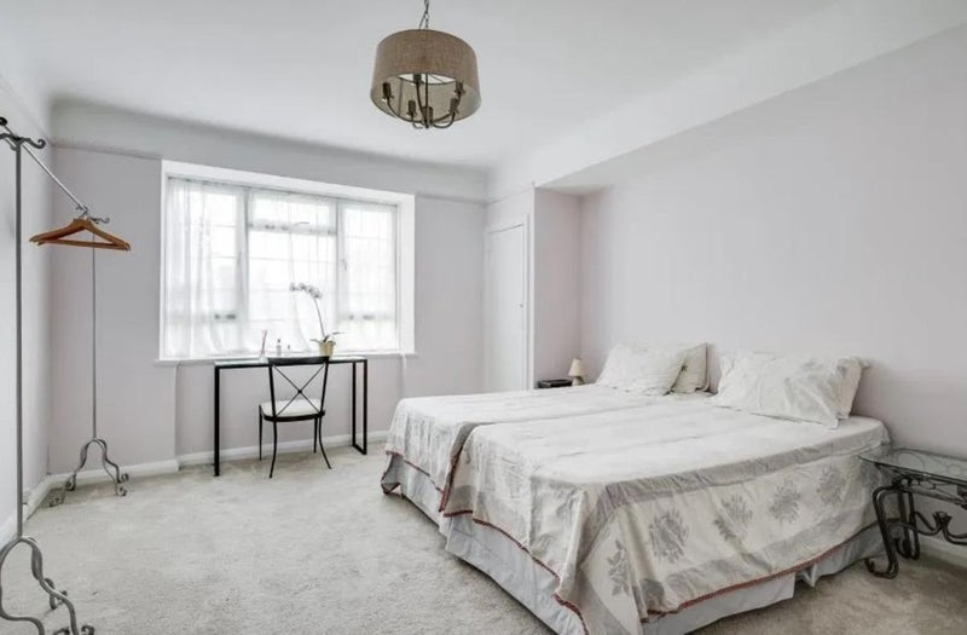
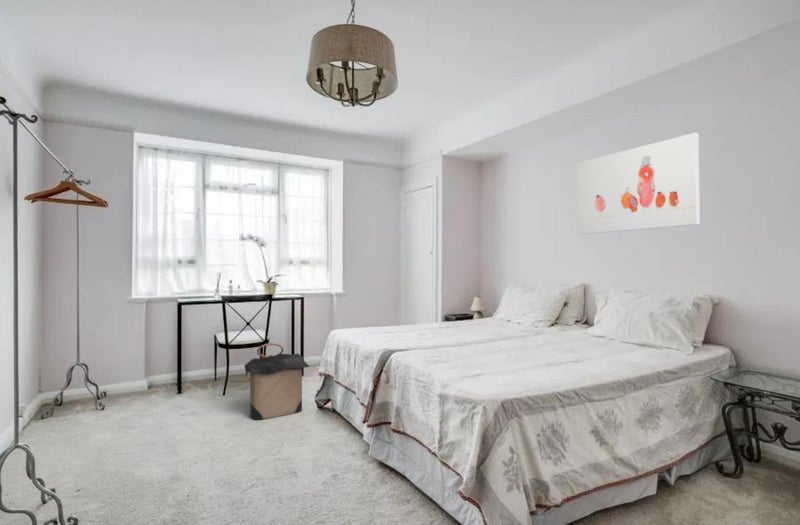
+ wall art [576,132,701,235]
+ laundry hamper [243,342,311,421]
